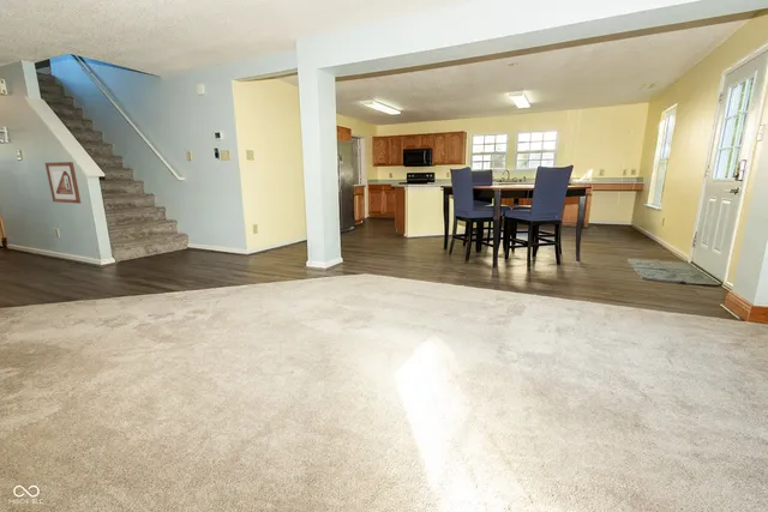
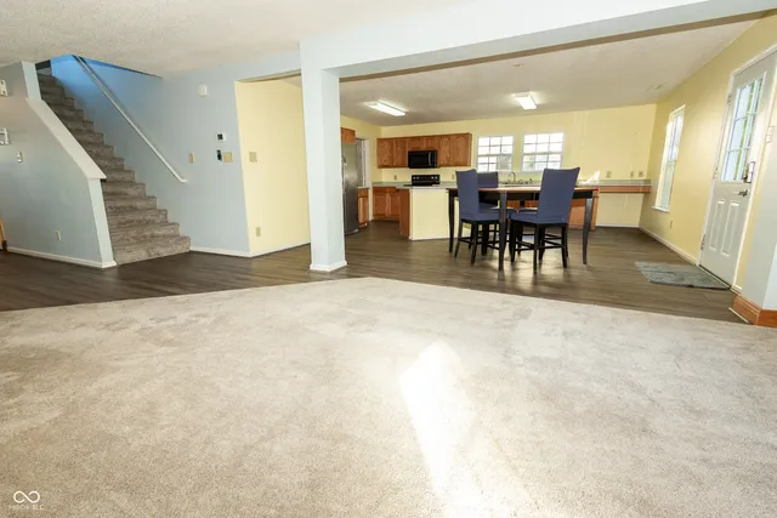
- picture frame [44,161,82,205]
